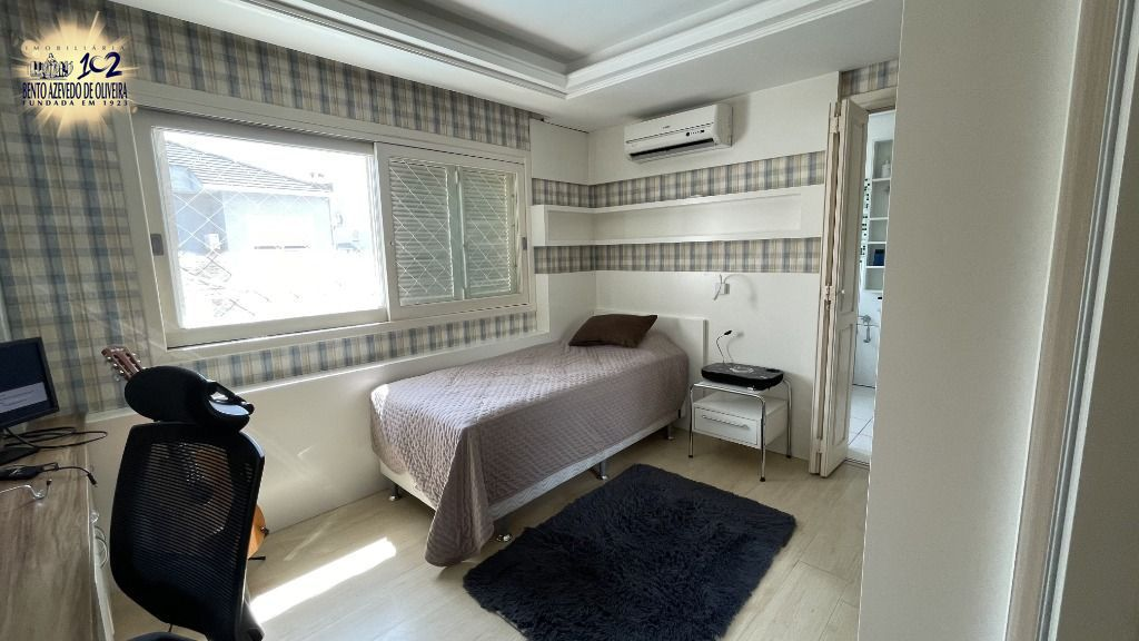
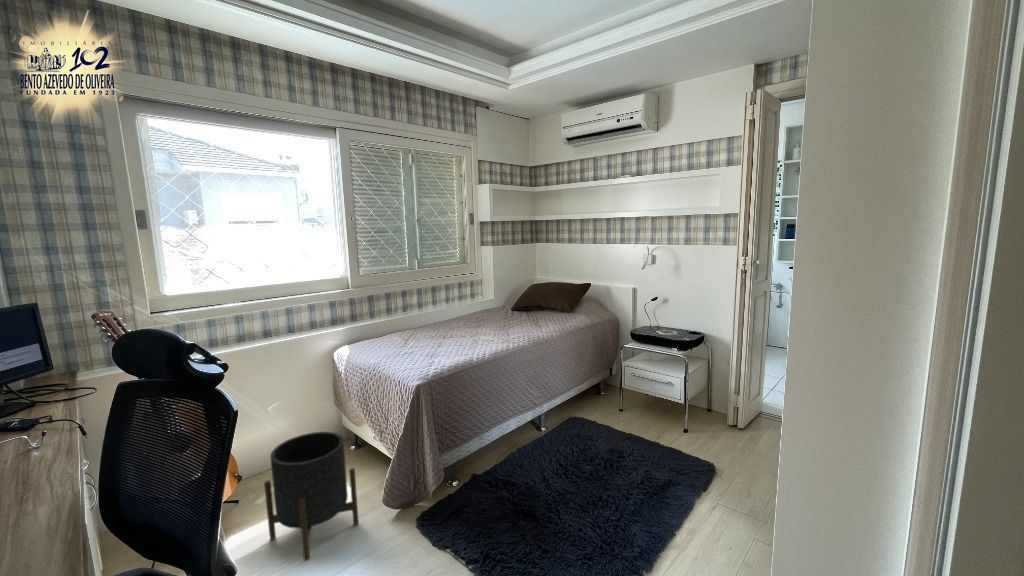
+ planter [263,431,360,562]
